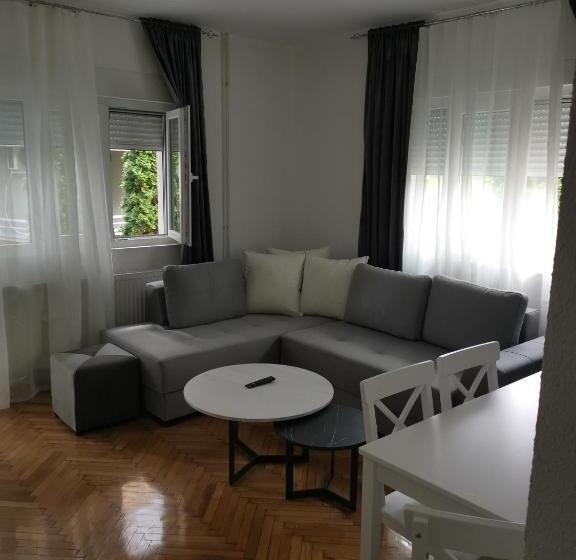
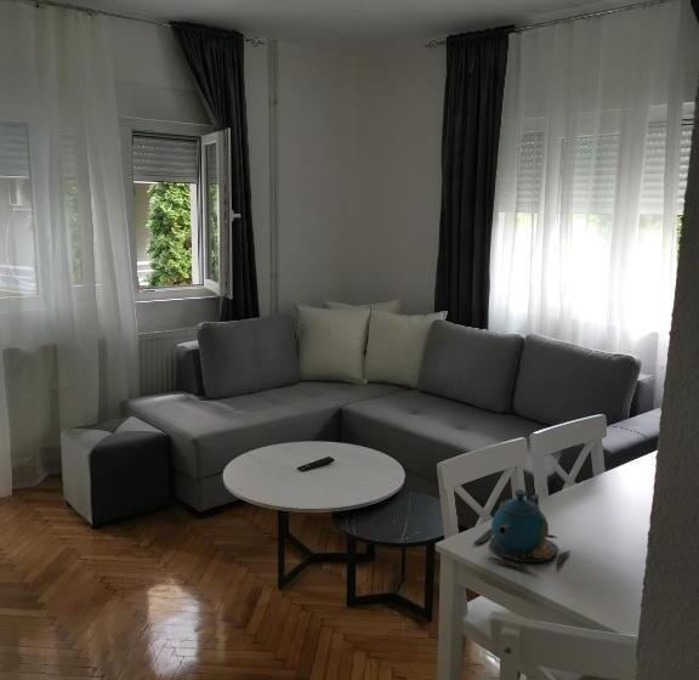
+ teapot [472,488,572,571]
